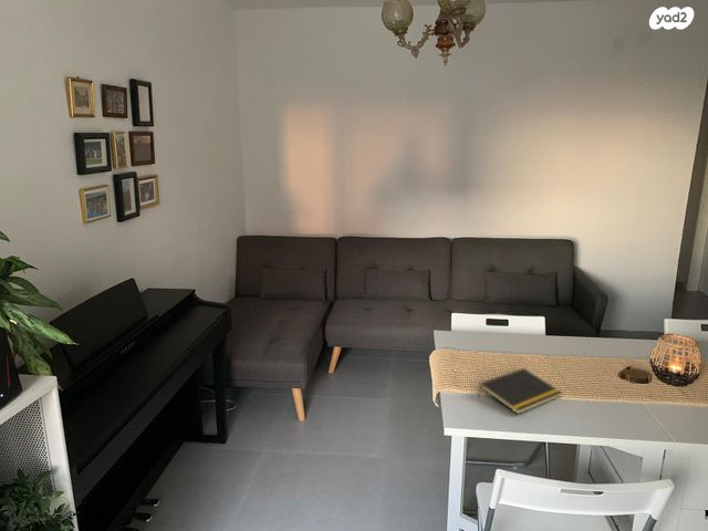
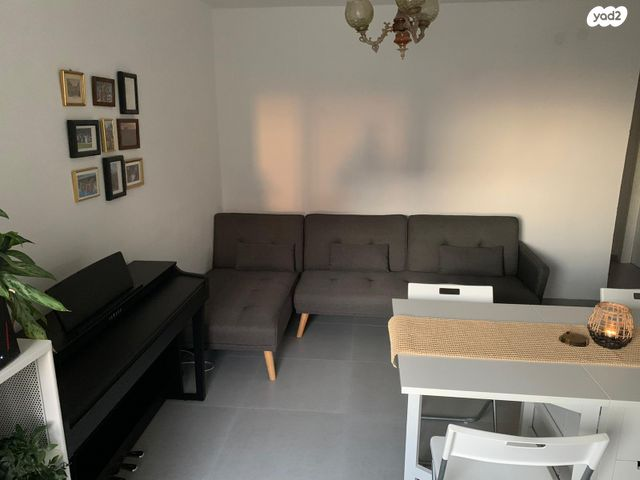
- notepad [477,367,563,415]
